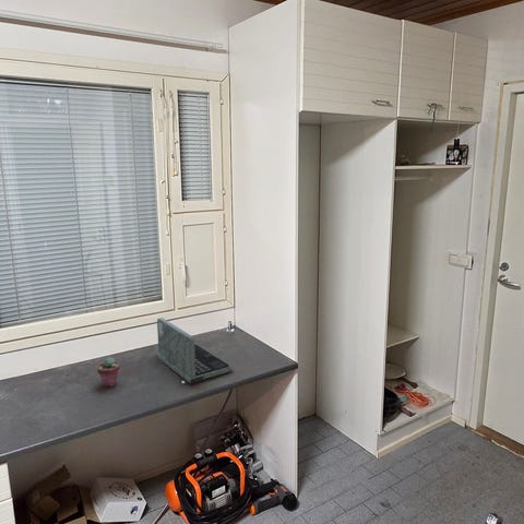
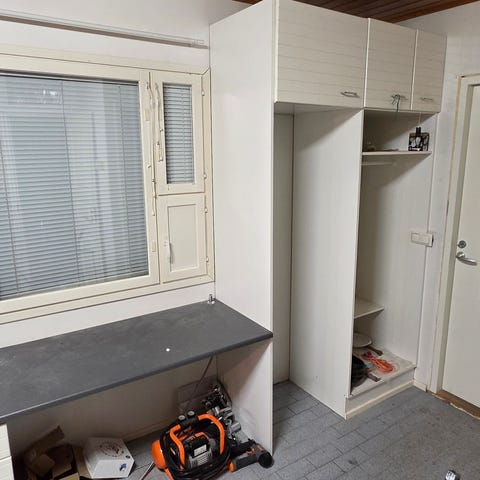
- laptop [156,317,233,386]
- potted succulent [96,356,121,388]
